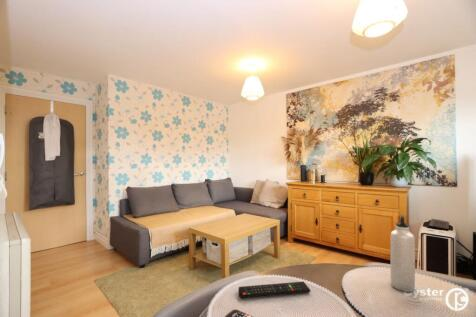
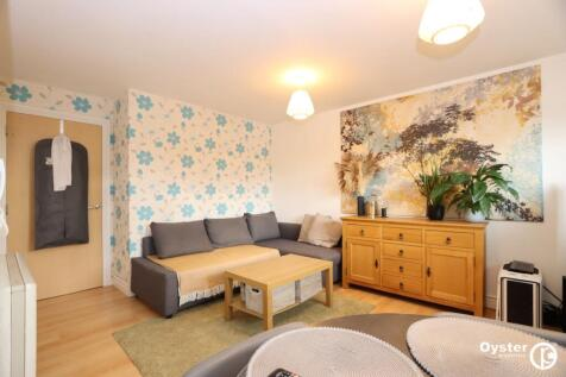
- water bottle [389,214,416,293]
- remote control [237,280,311,299]
